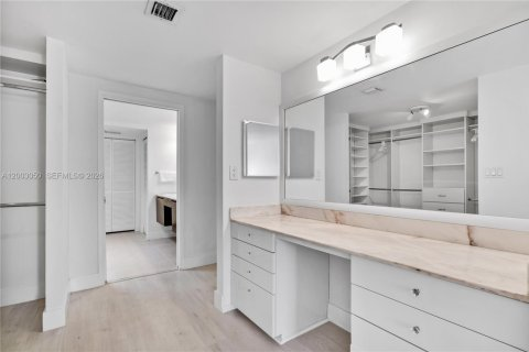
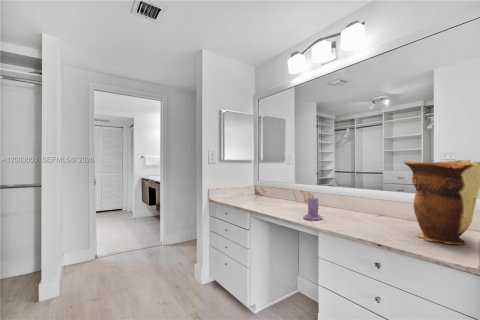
+ decorative vase [403,159,480,245]
+ candle [302,193,324,221]
